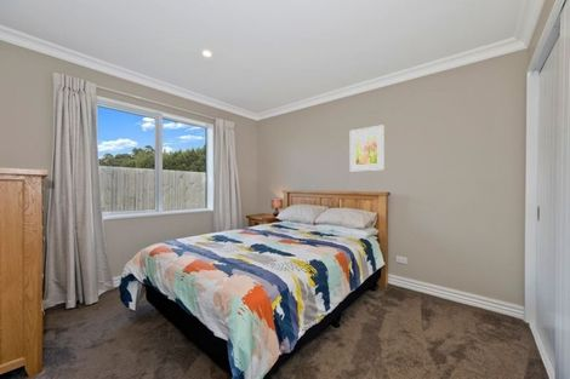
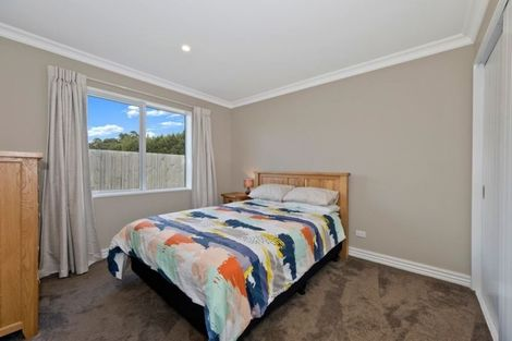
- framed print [349,124,386,172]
